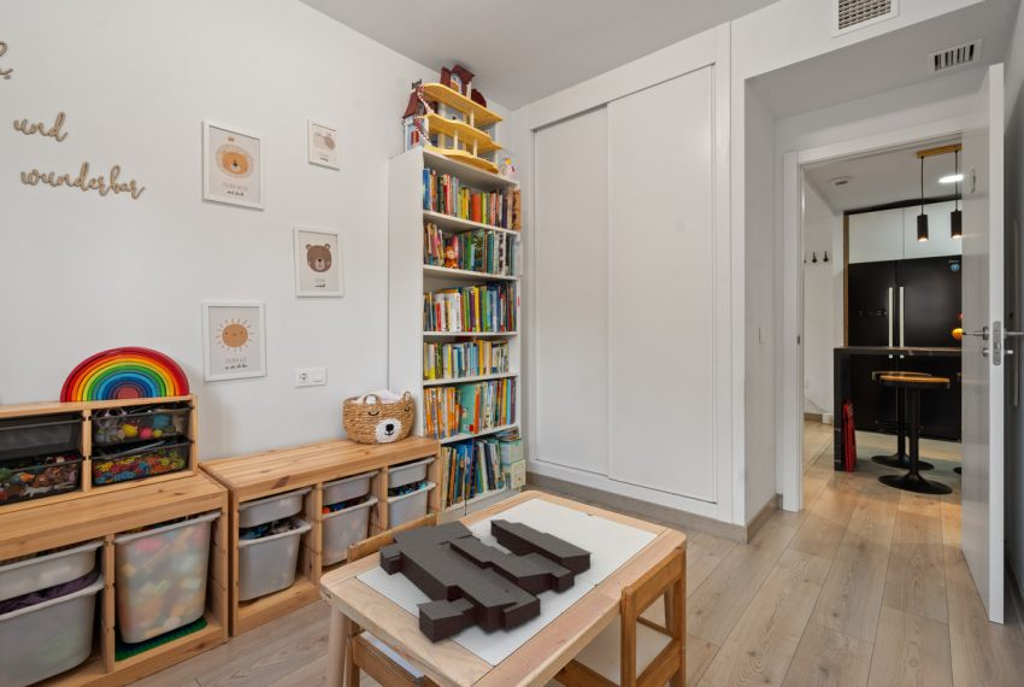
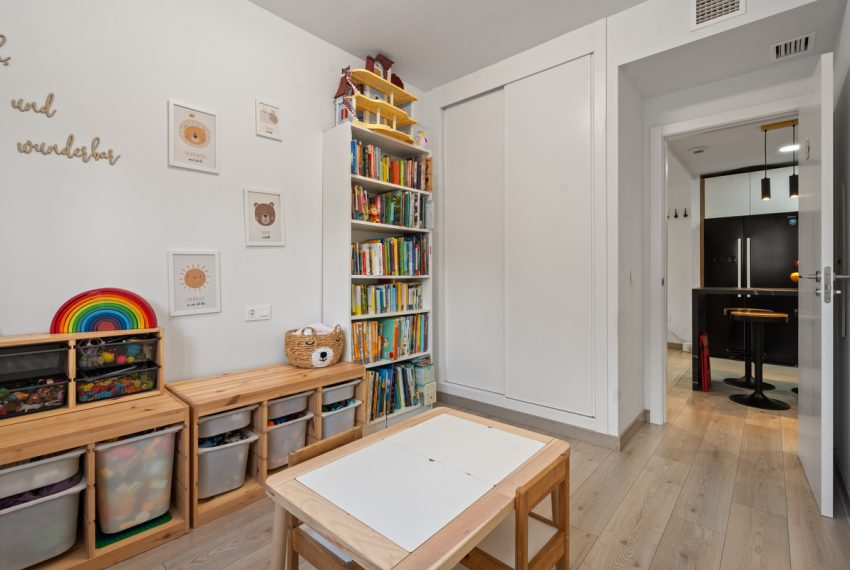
- puzzle [377,518,594,645]
